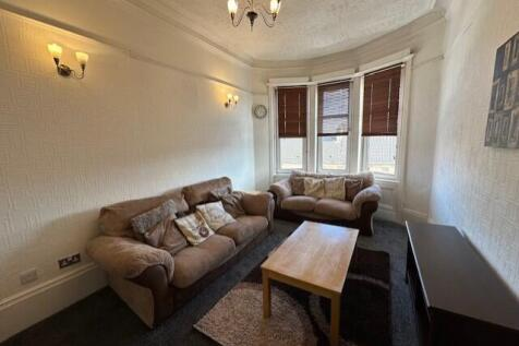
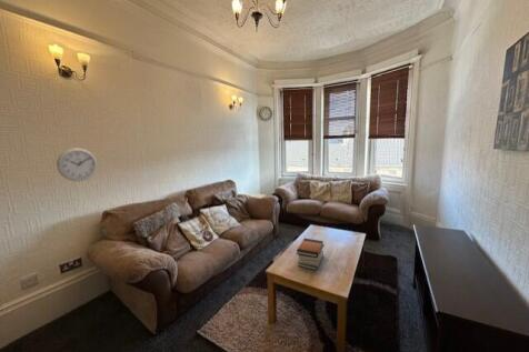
+ book stack [296,238,326,271]
+ wall clock [56,147,99,182]
